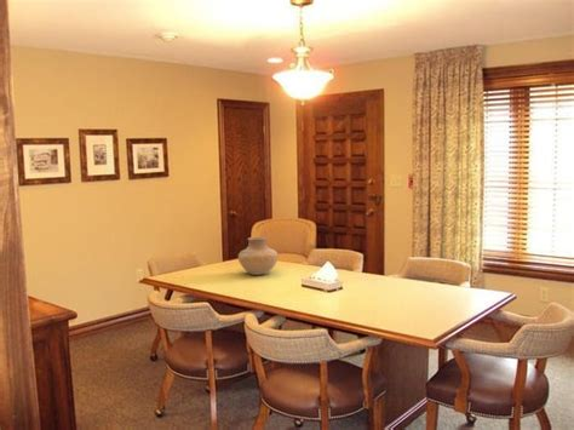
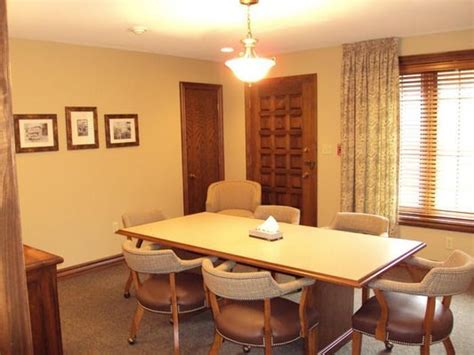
- vase [237,236,280,276]
